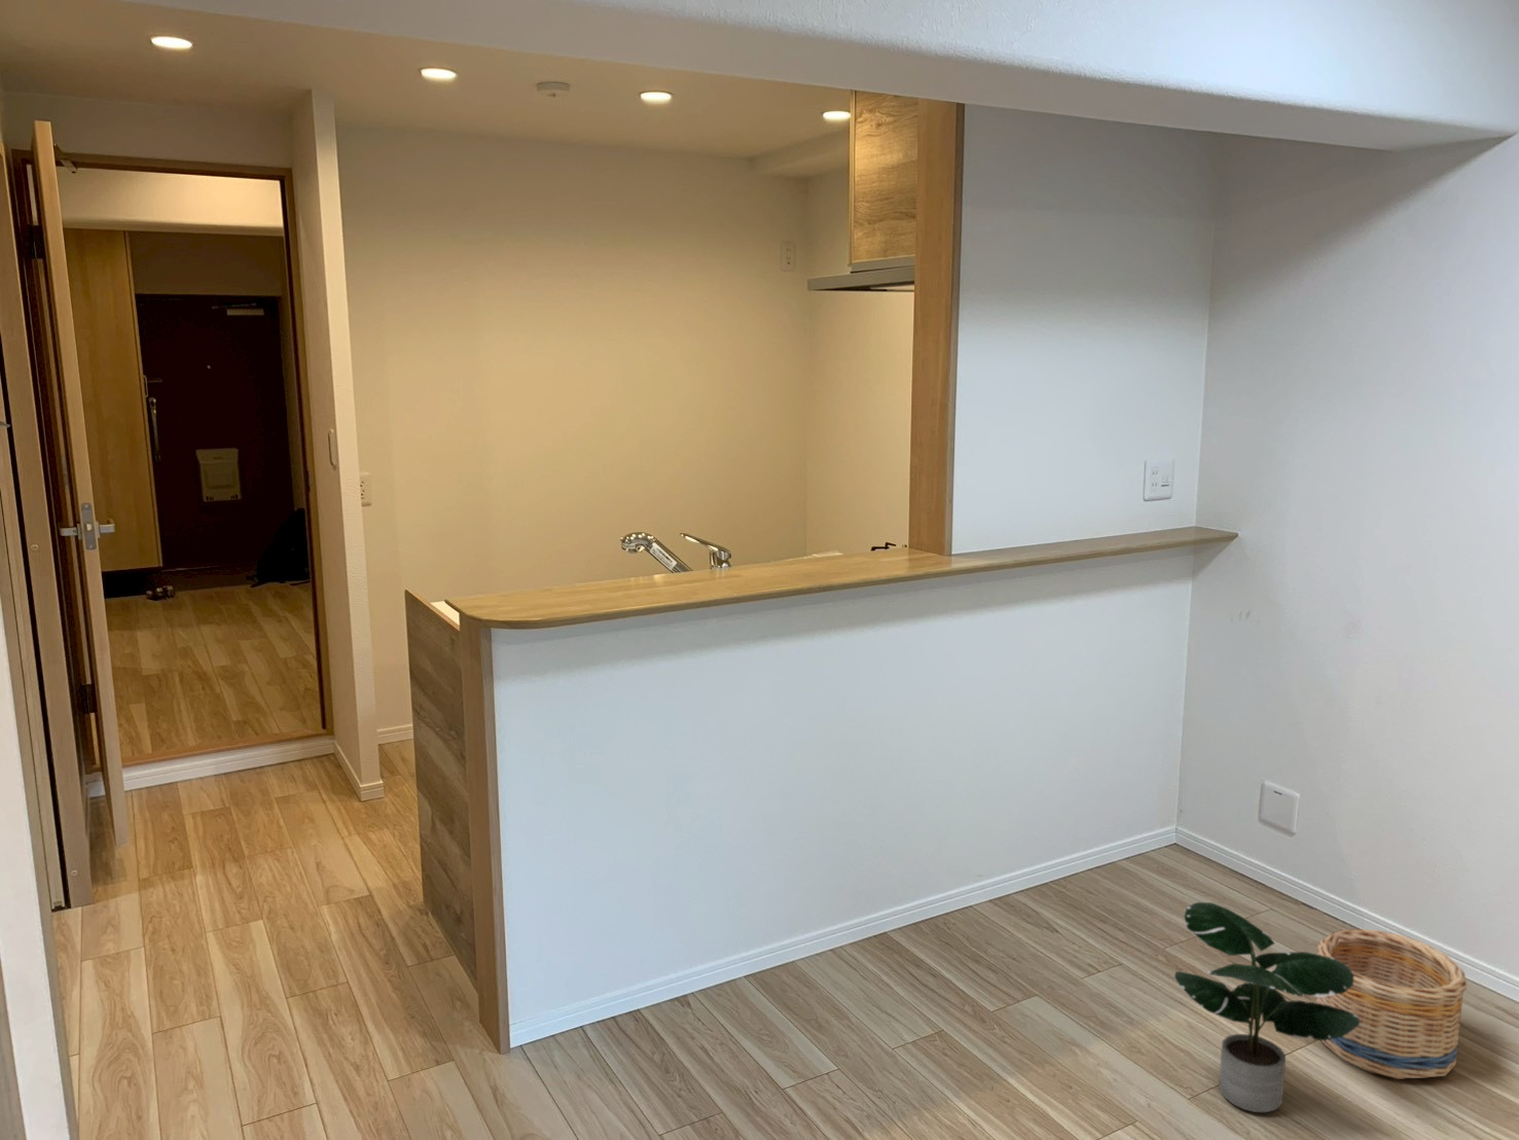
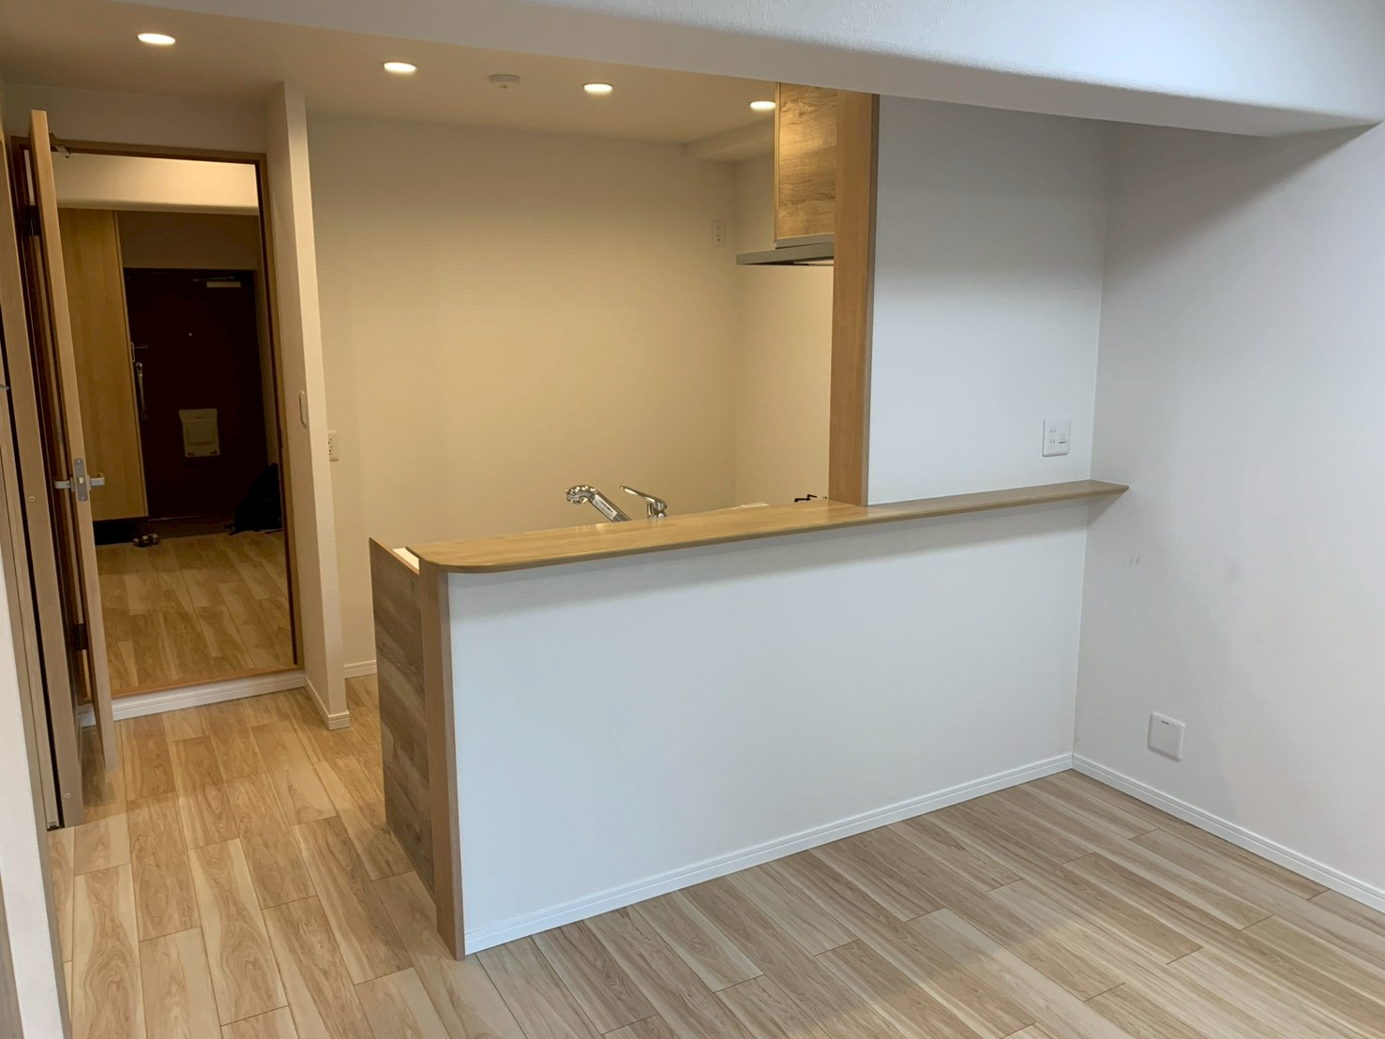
- basket [1316,928,1468,1080]
- potted plant [1173,902,1361,1114]
